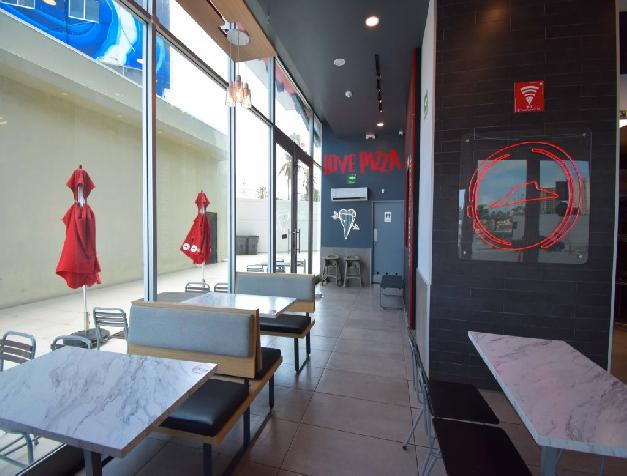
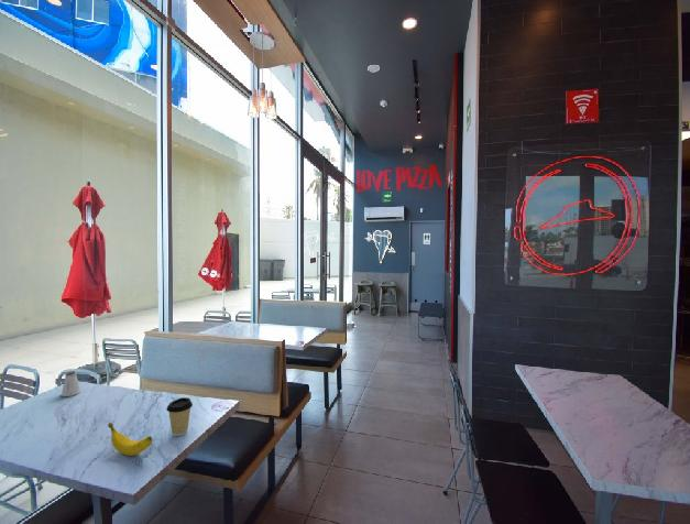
+ saltshaker [61,370,81,397]
+ banana [107,422,153,457]
+ coffee cup [165,396,194,437]
